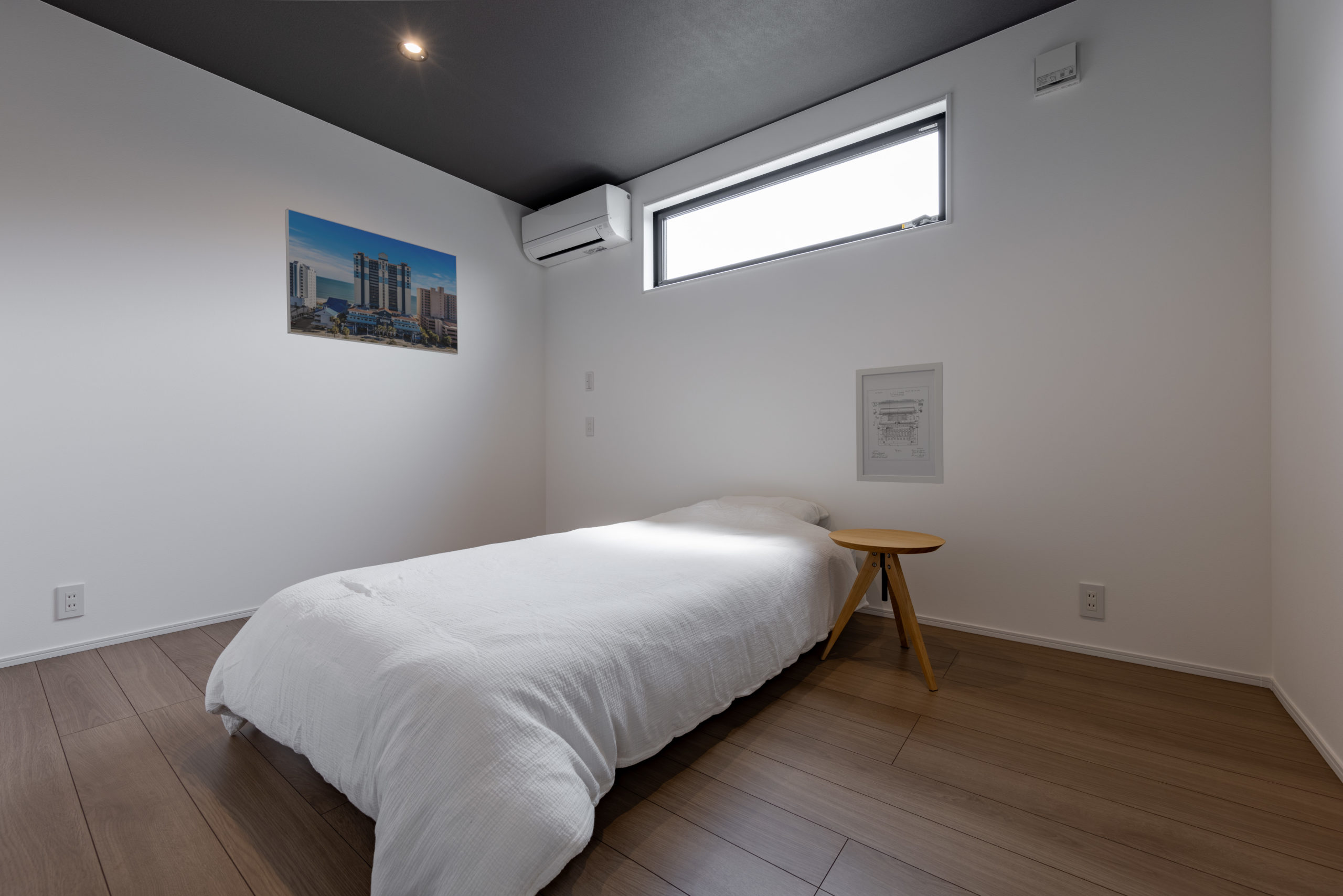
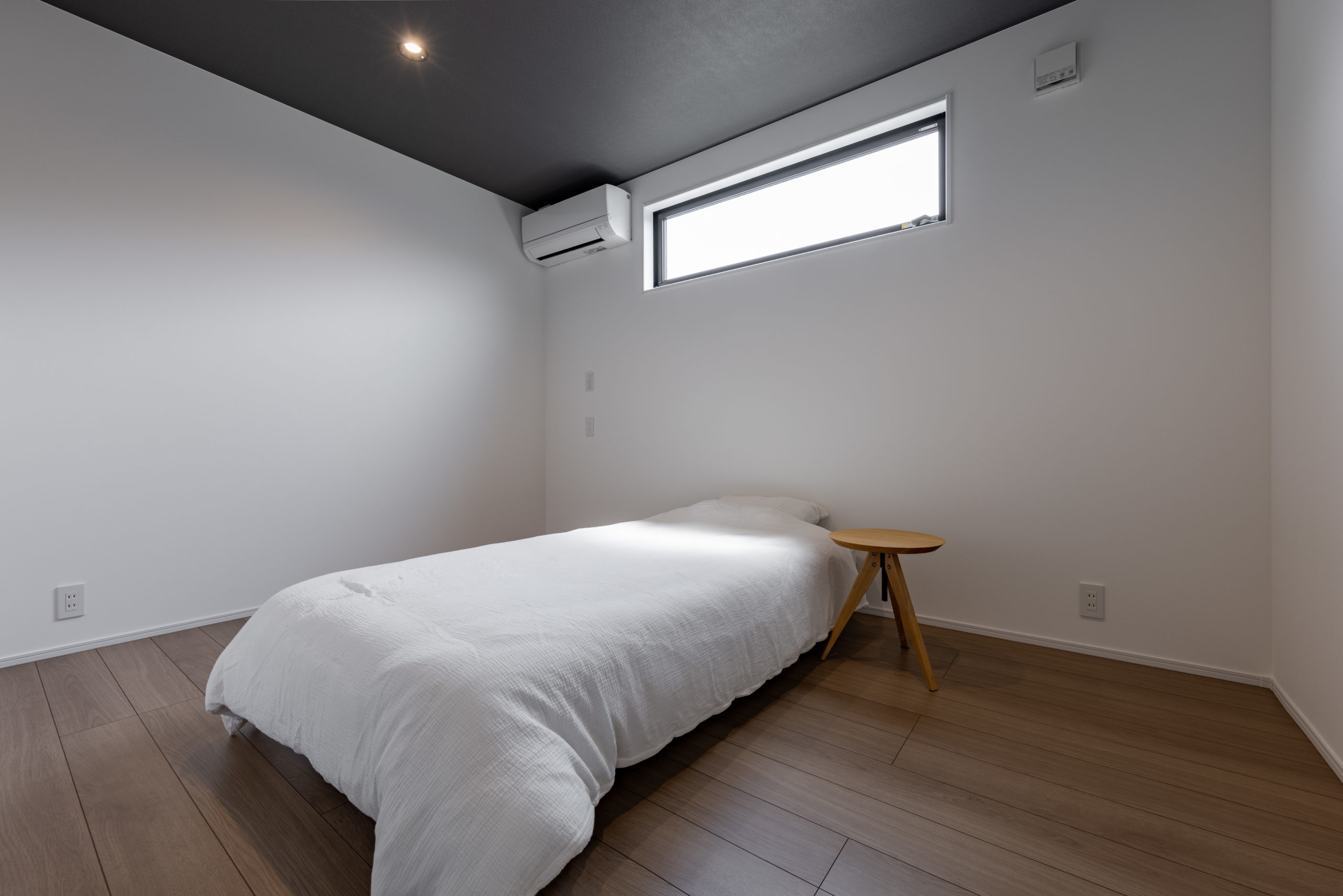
- wall art [855,361,944,484]
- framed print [285,208,459,355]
